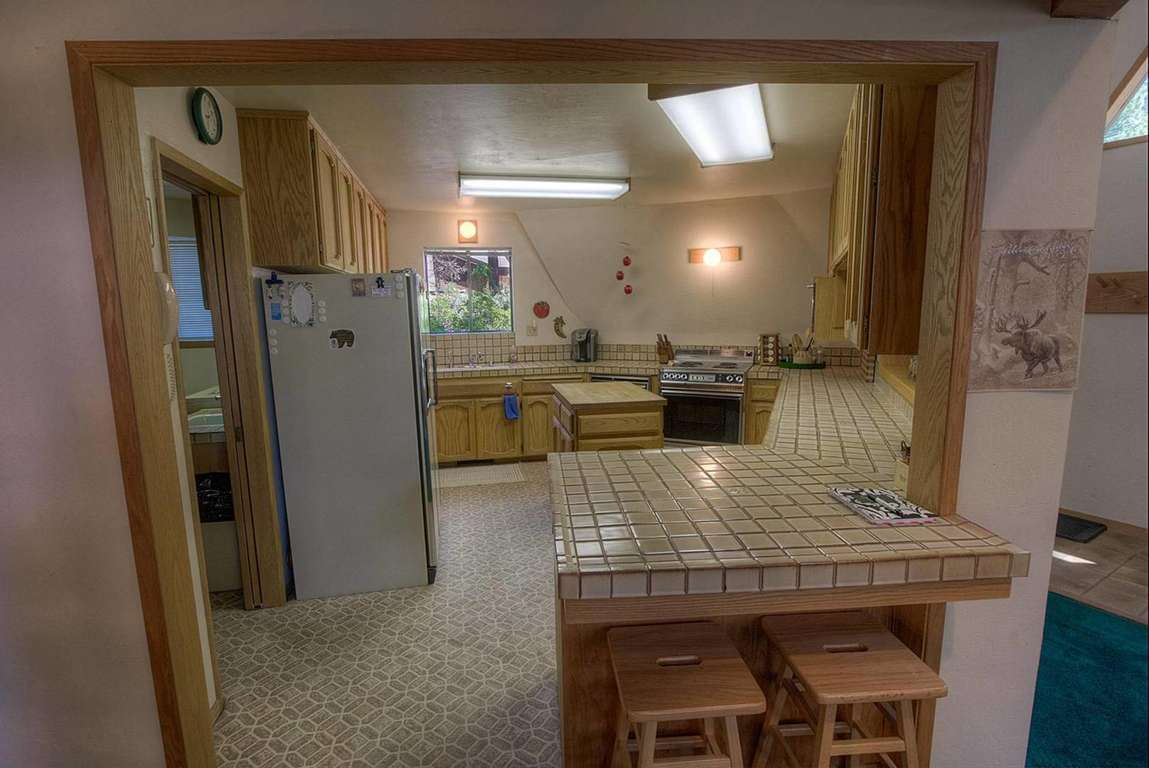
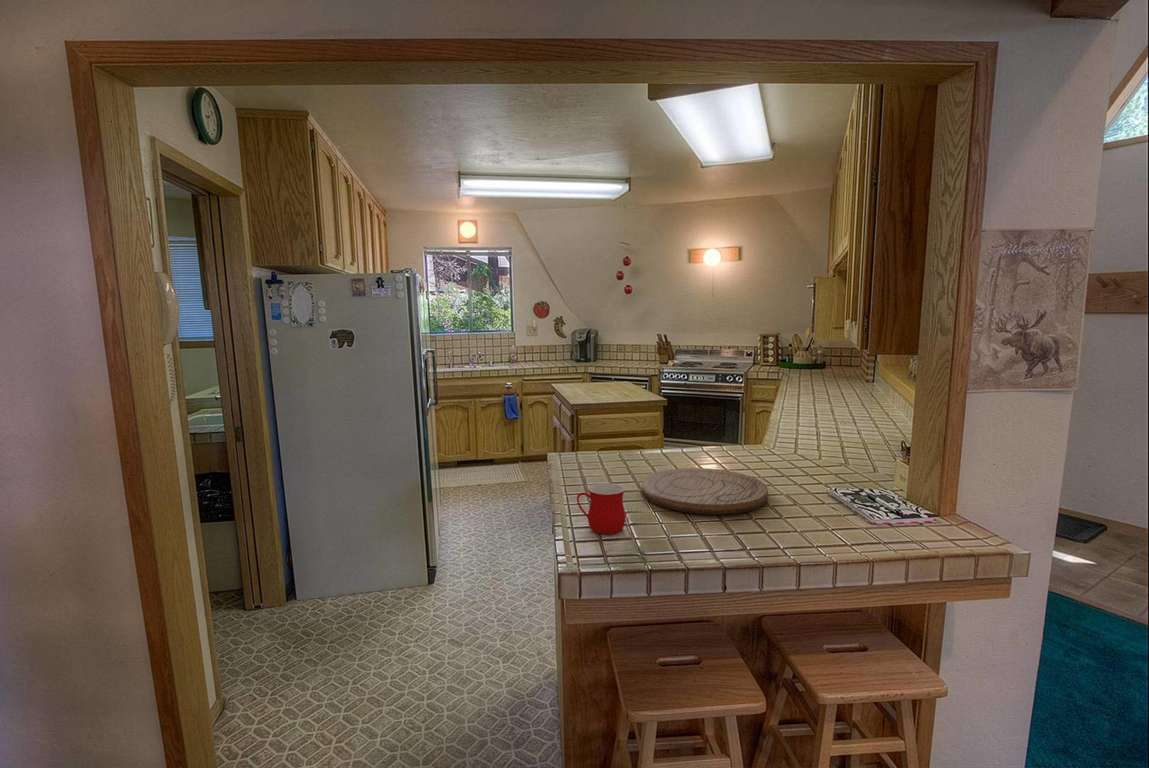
+ cutting board [641,467,769,516]
+ mug [576,482,627,535]
